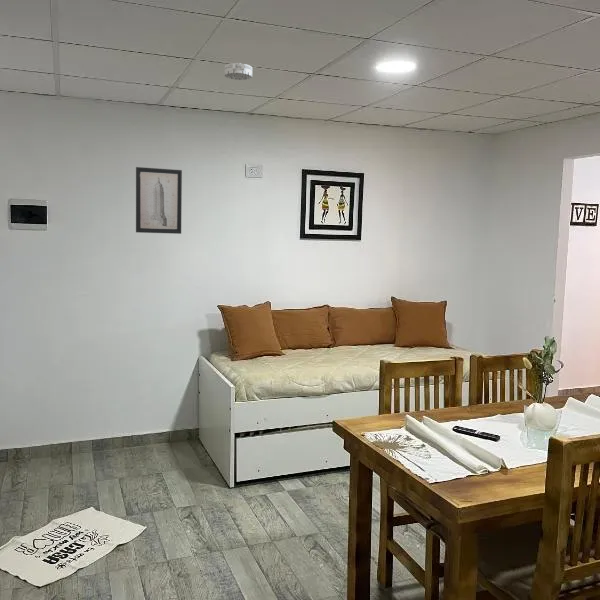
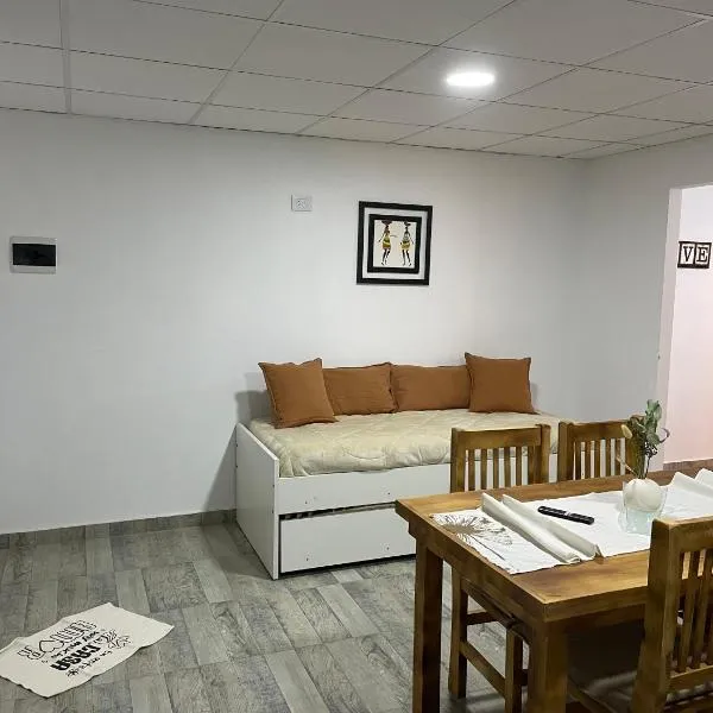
- wall art [135,166,183,235]
- smoke detector [223,62,253,81]
